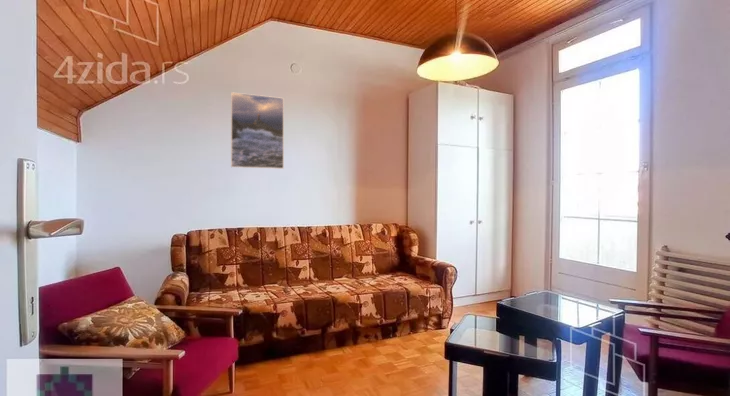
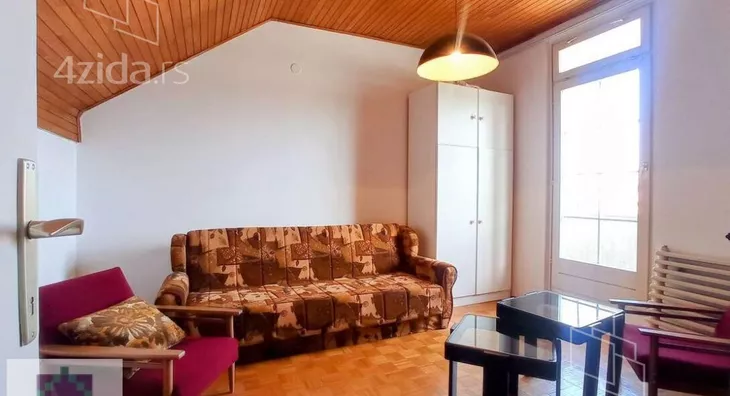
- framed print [230,91,285,170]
